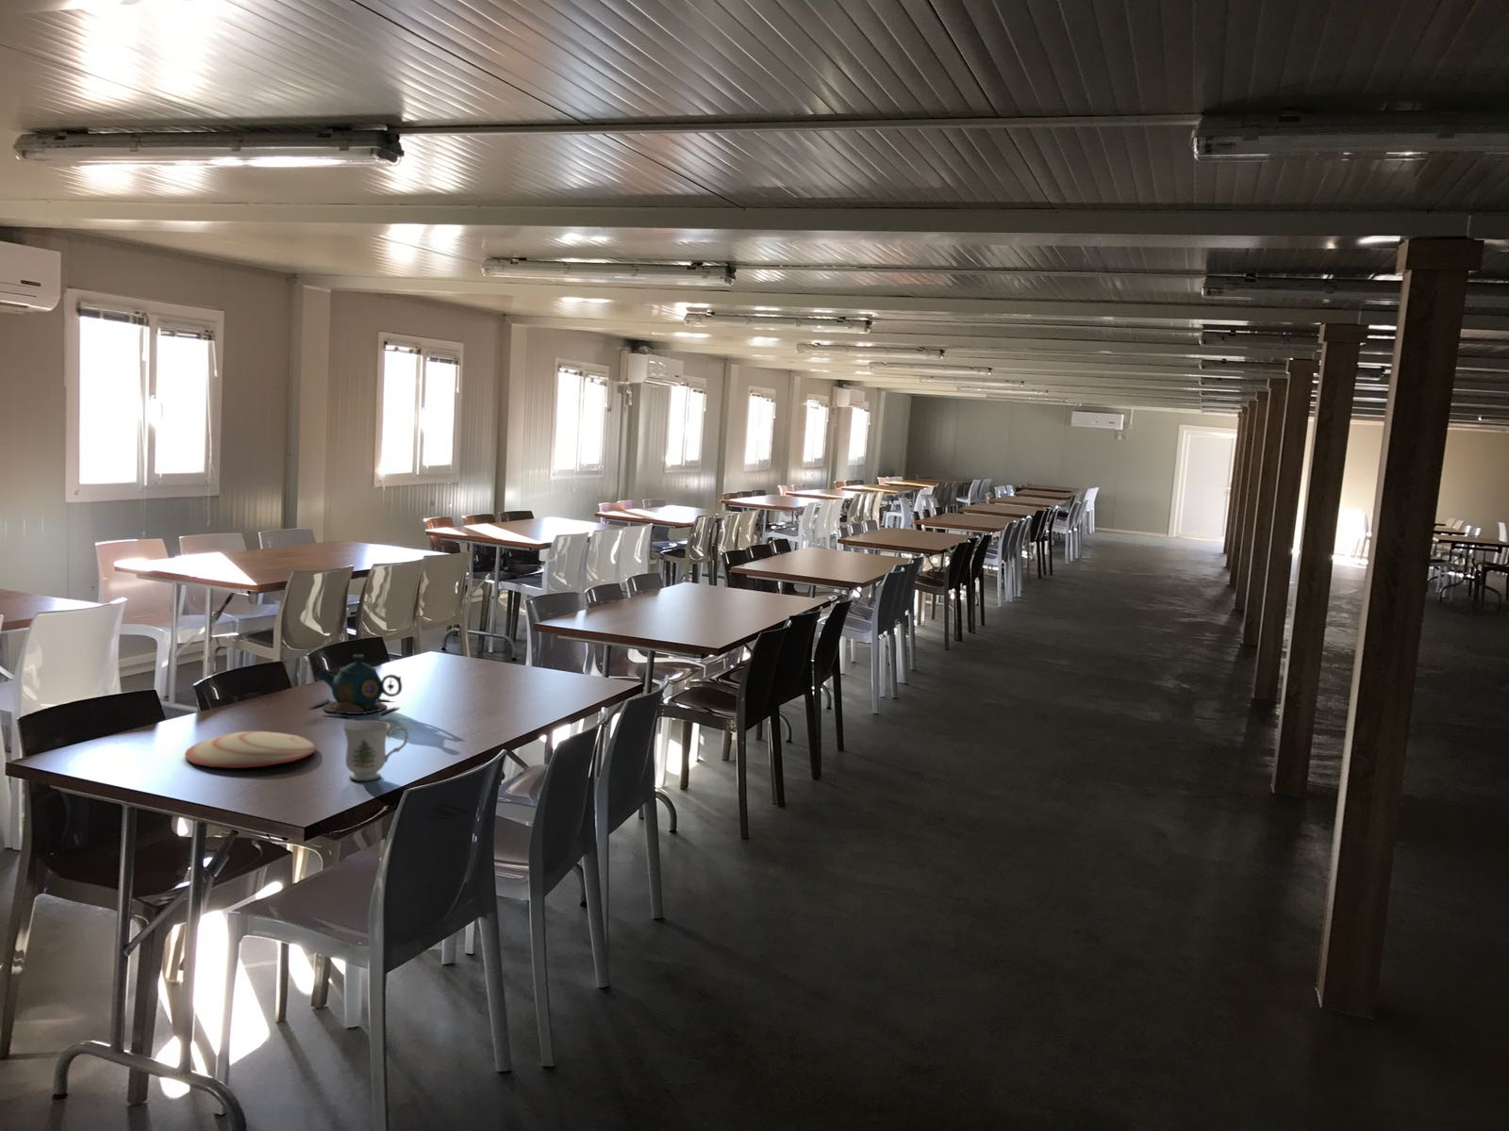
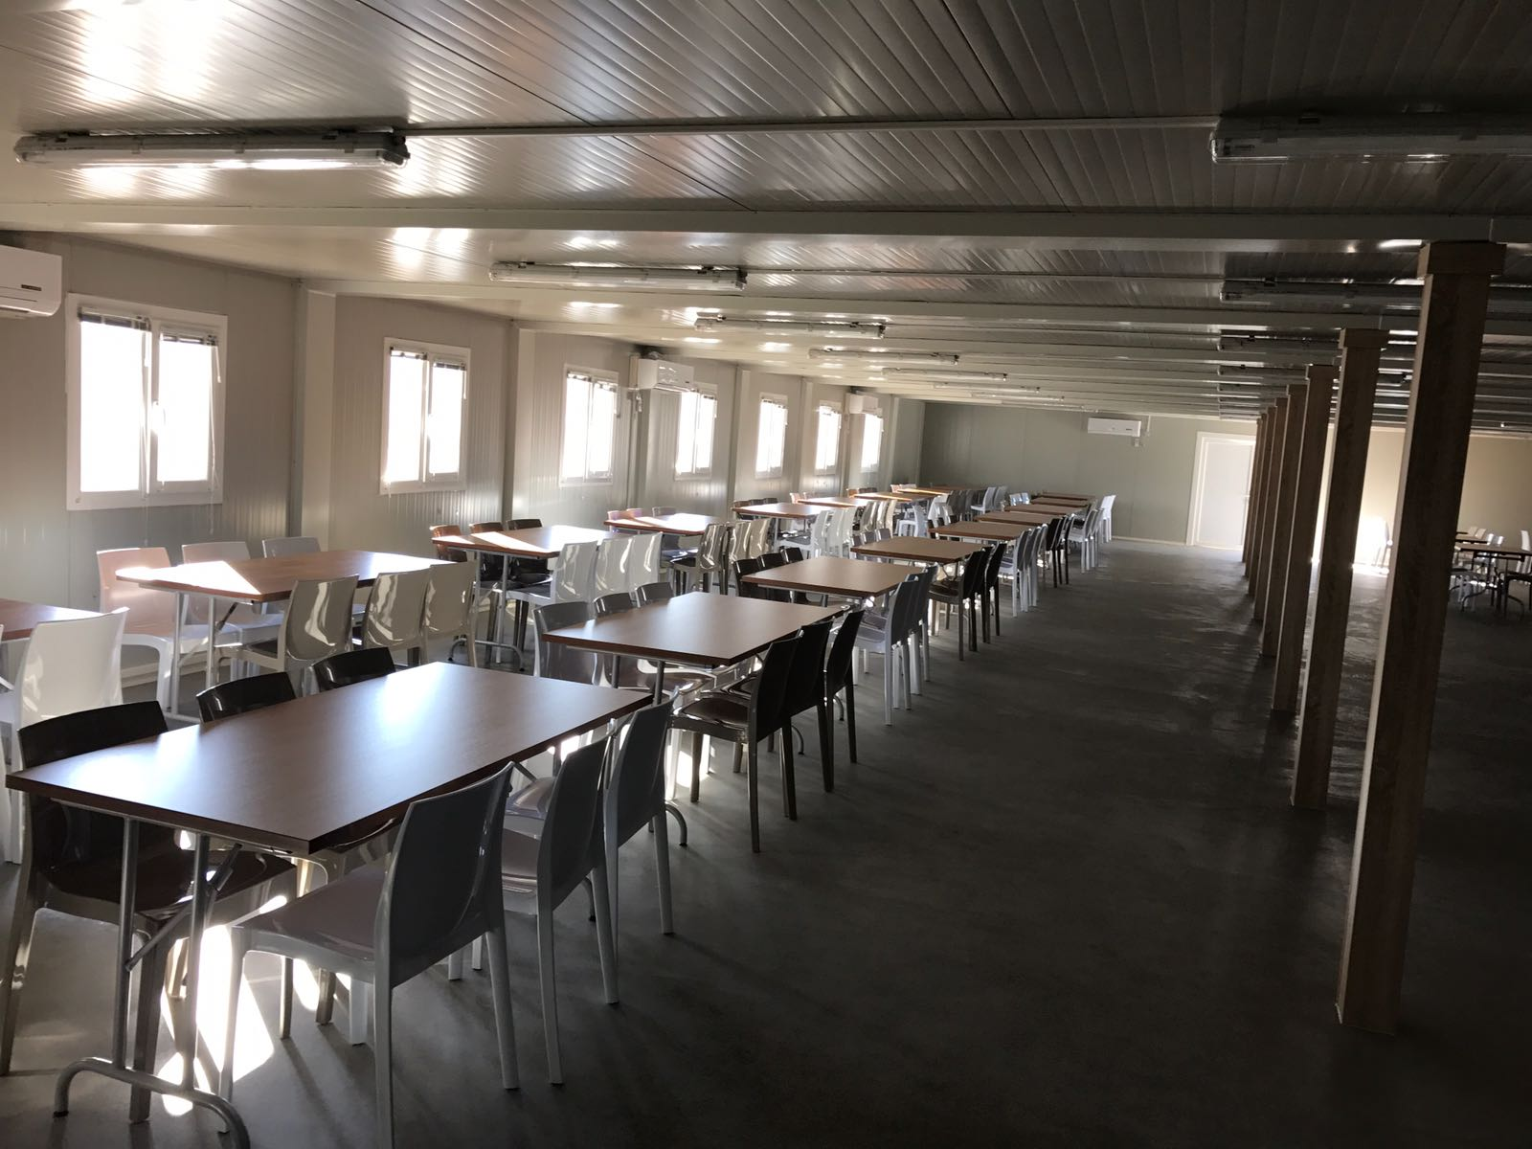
- teapot [308,653,403,719]
- mug [341,719,409,782]
- plate [184,731,316,769]
